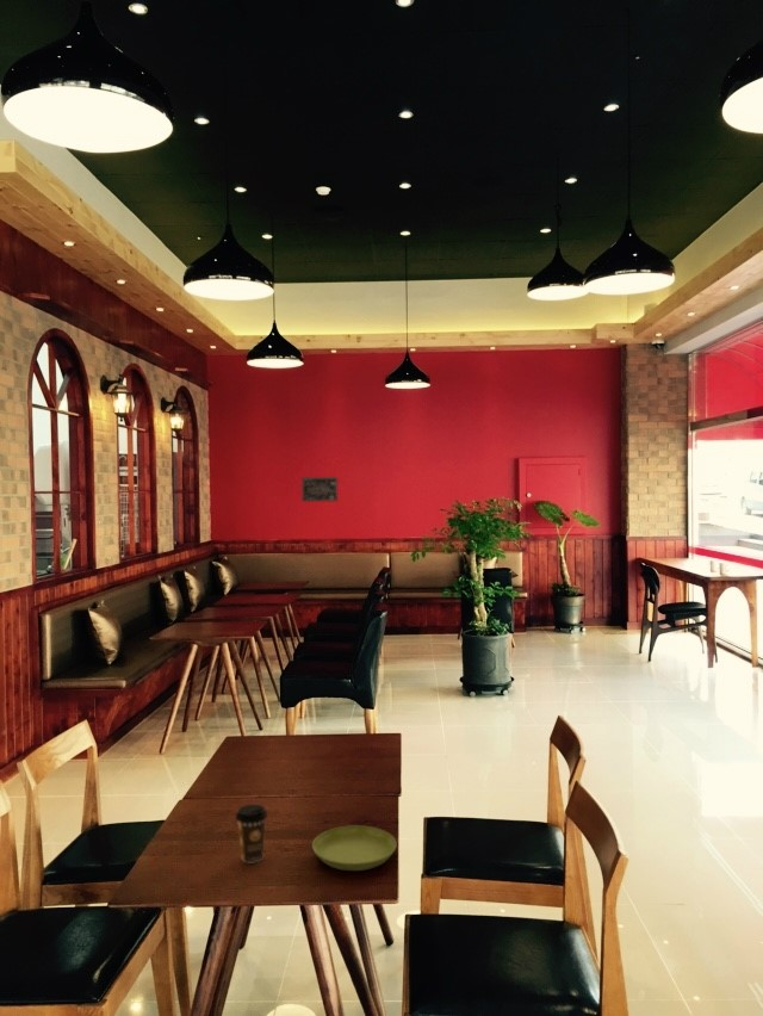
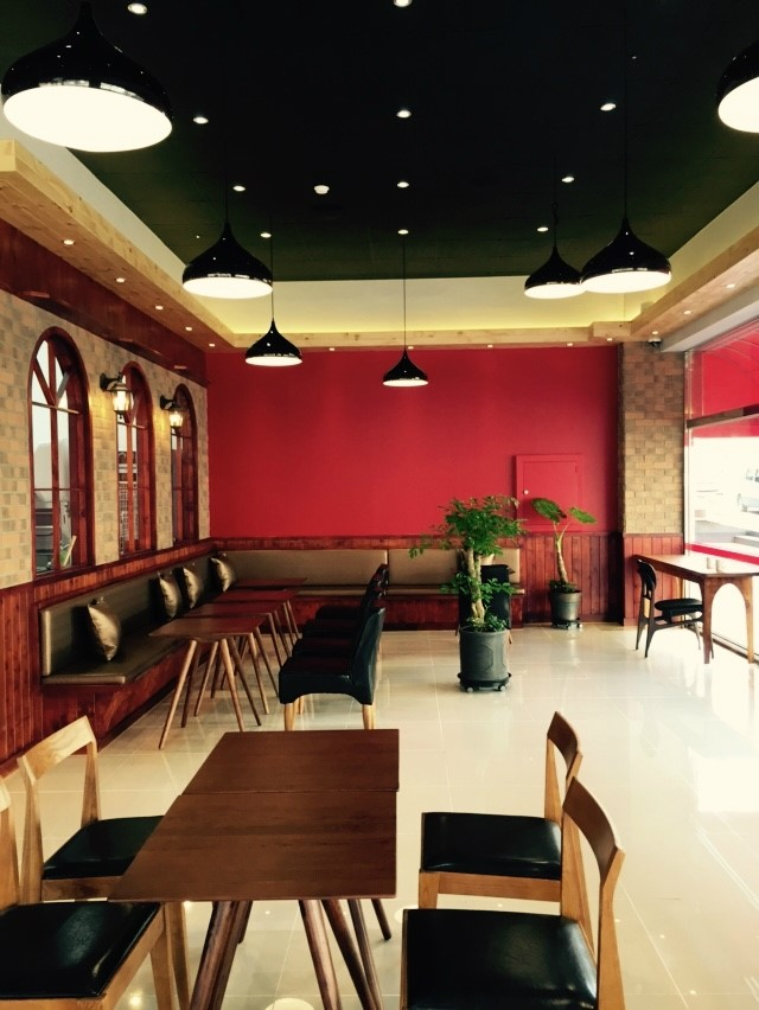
- coffee cup [235,804,268,865]
- wall art [300,476,339,503]
- saucer [311,825,398,872]
